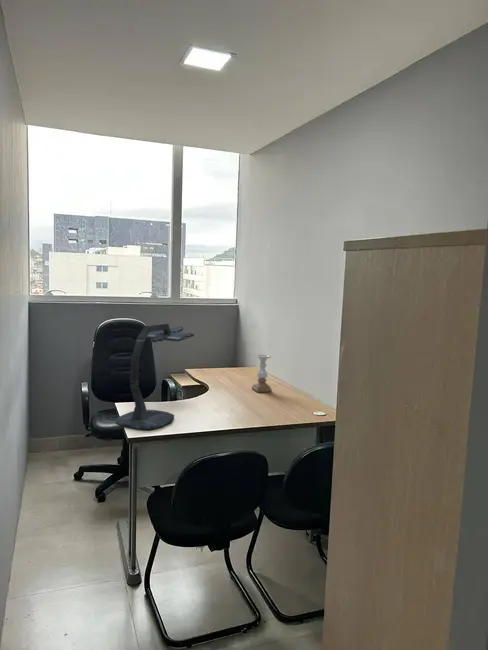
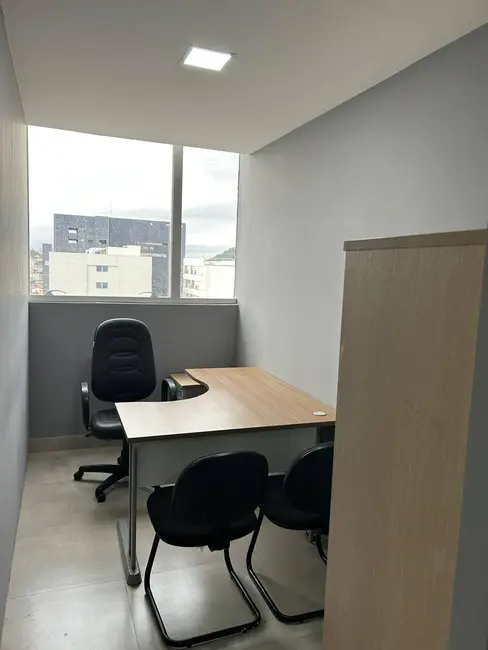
- desk lamp [115,322,195,431]
- candle holder [251,354,273,393]
